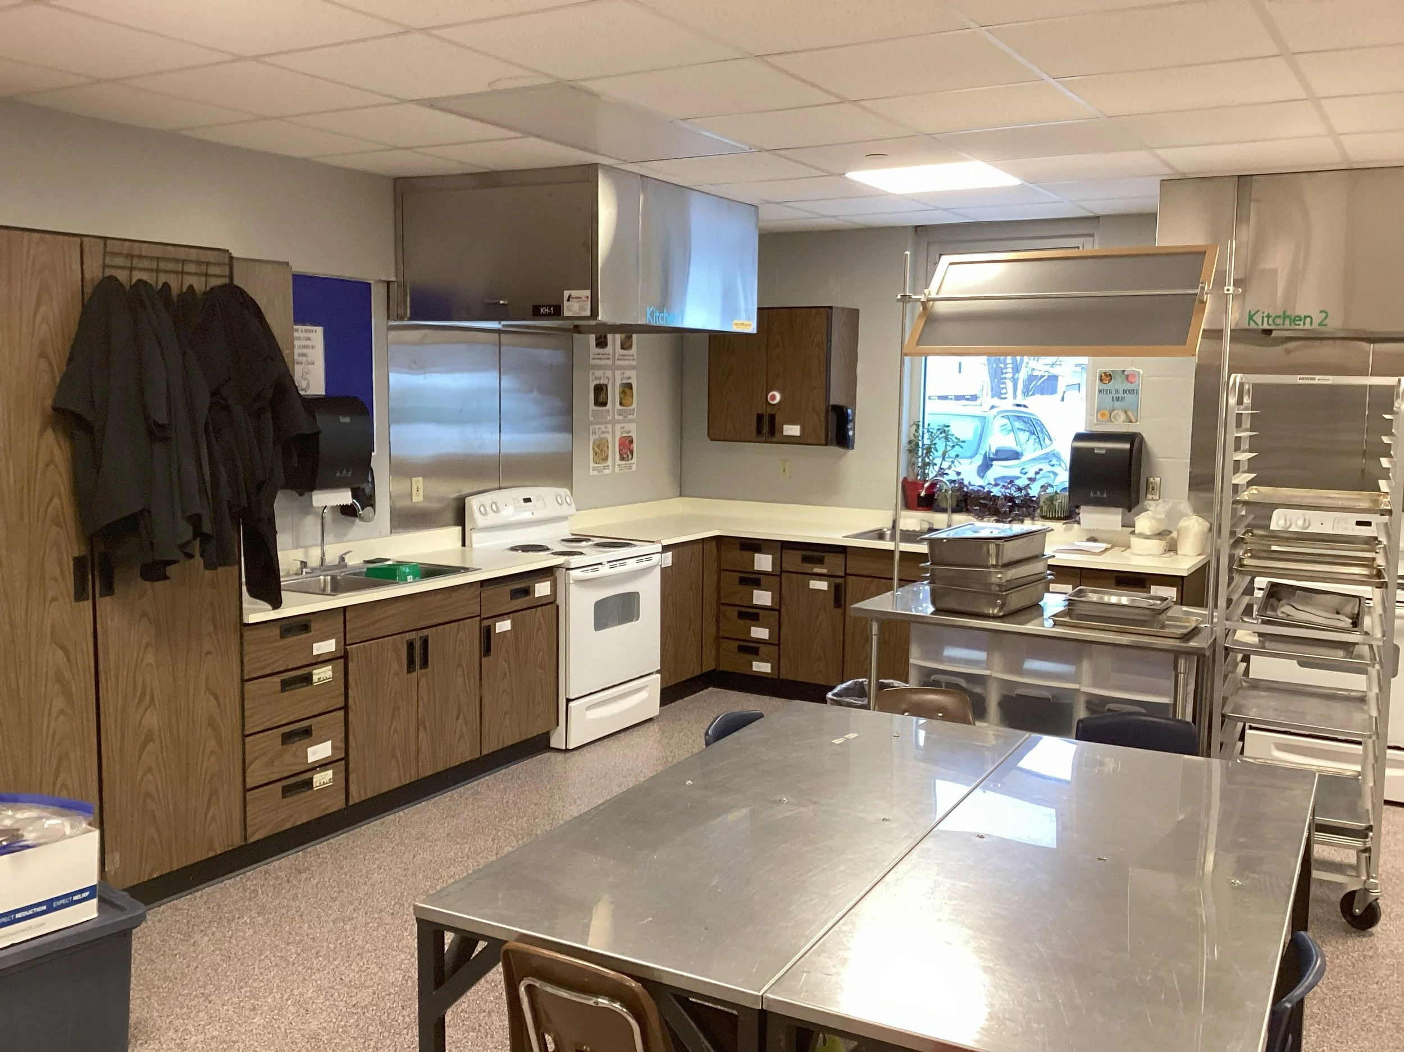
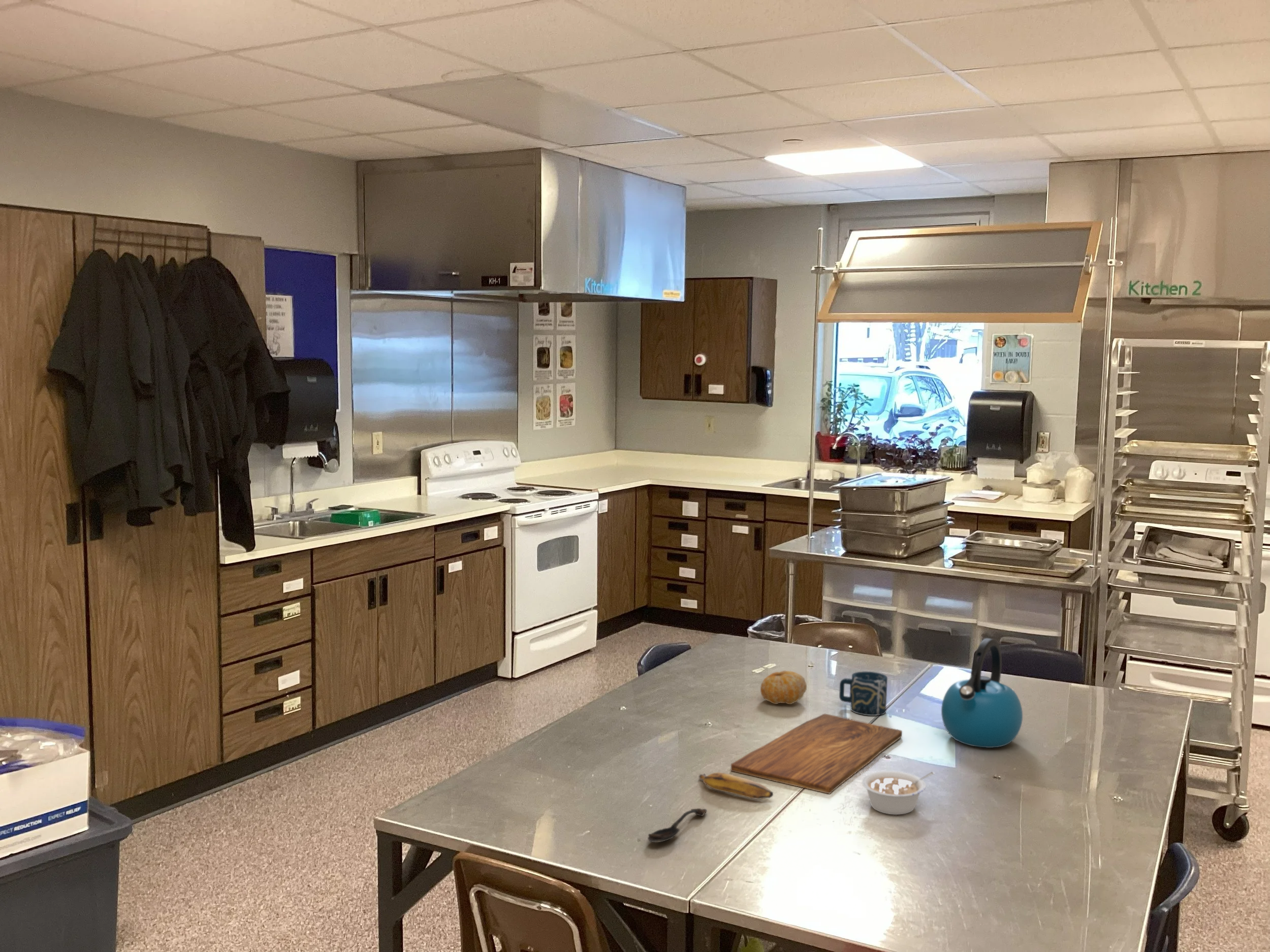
+ cup [839,671,888,716]
+ legume [861,770,935,815]
+ kettle [941,638,1023,748]
+ banana [698,772,774,800]
+ spoon [647,808,708,843]
+ fruit [760,670,807,705]
+ cutting board [731,713,903,794]
